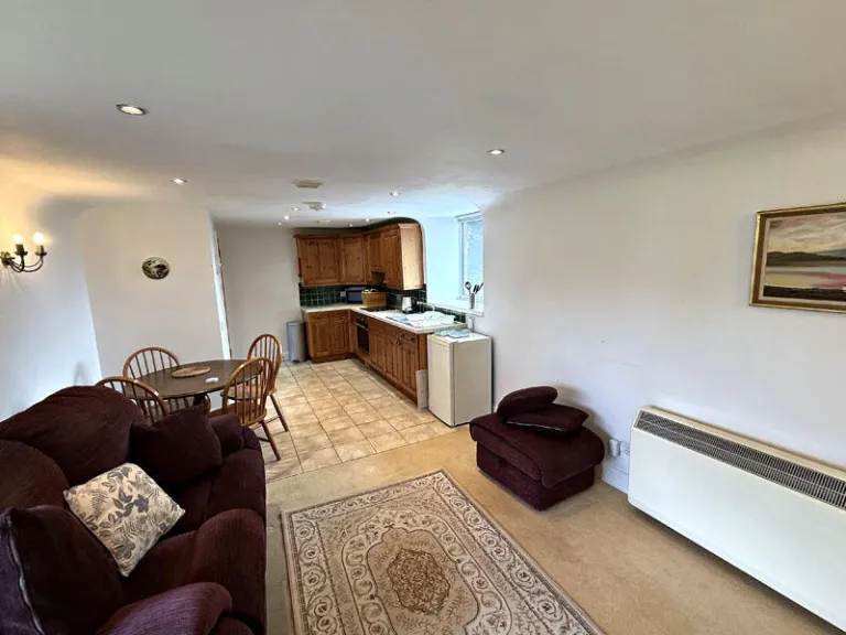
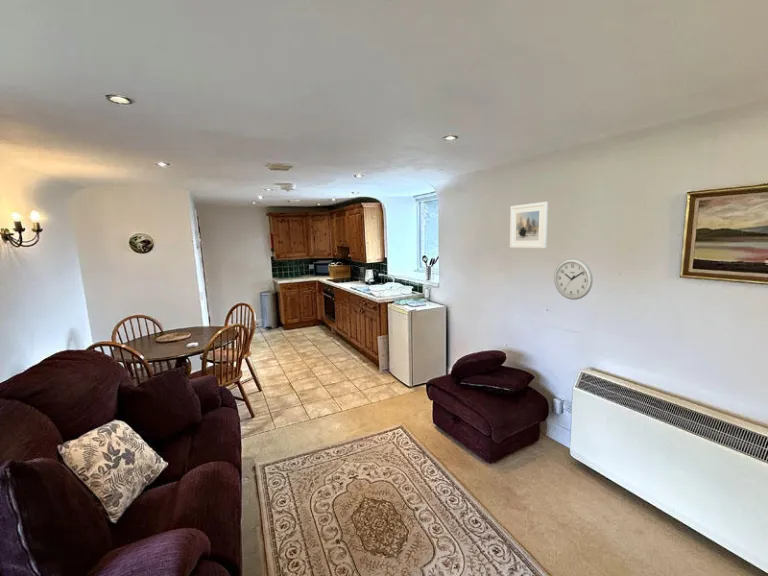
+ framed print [509,201,549,249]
+ wall clock [553,257,594,301]
